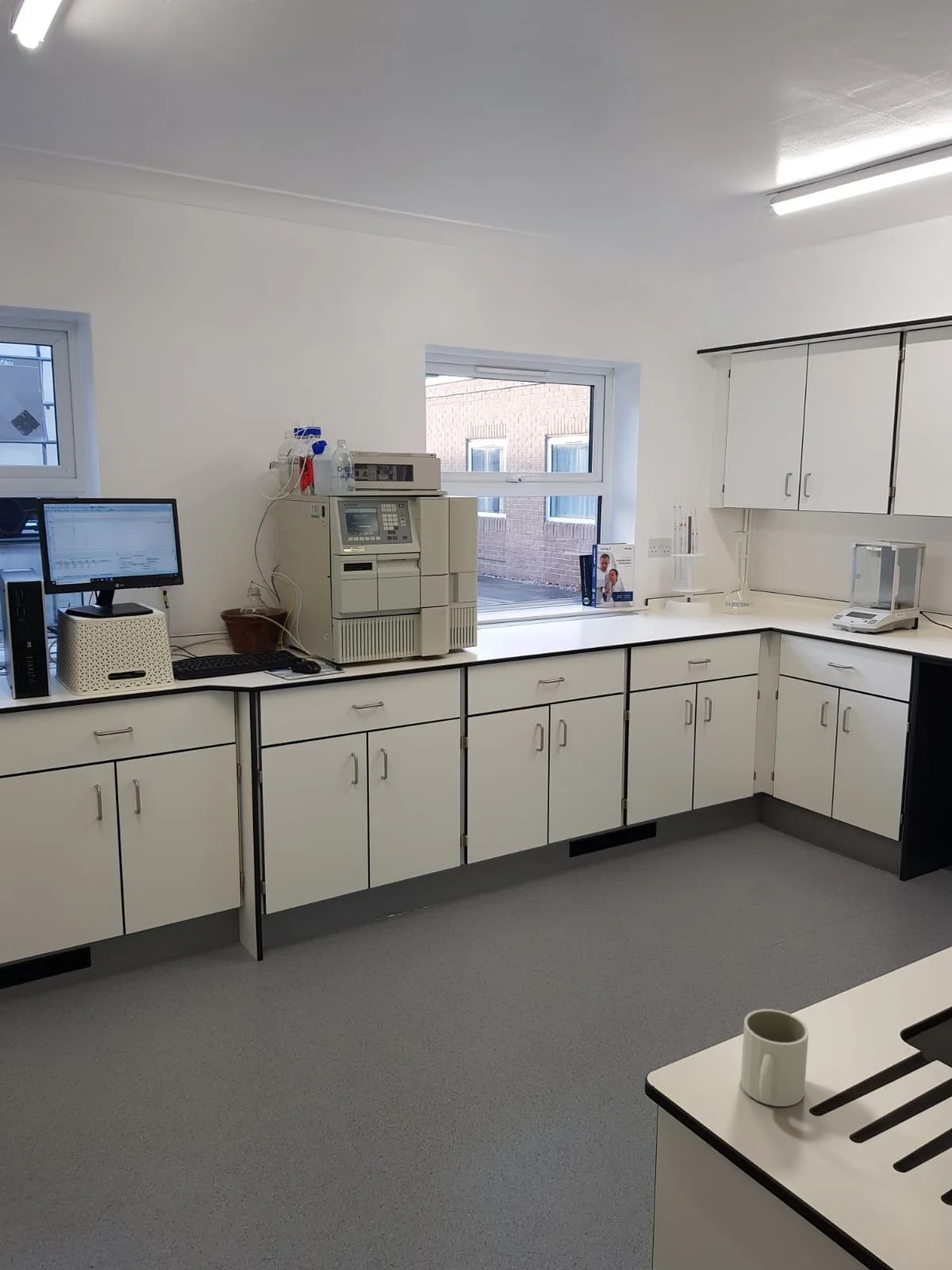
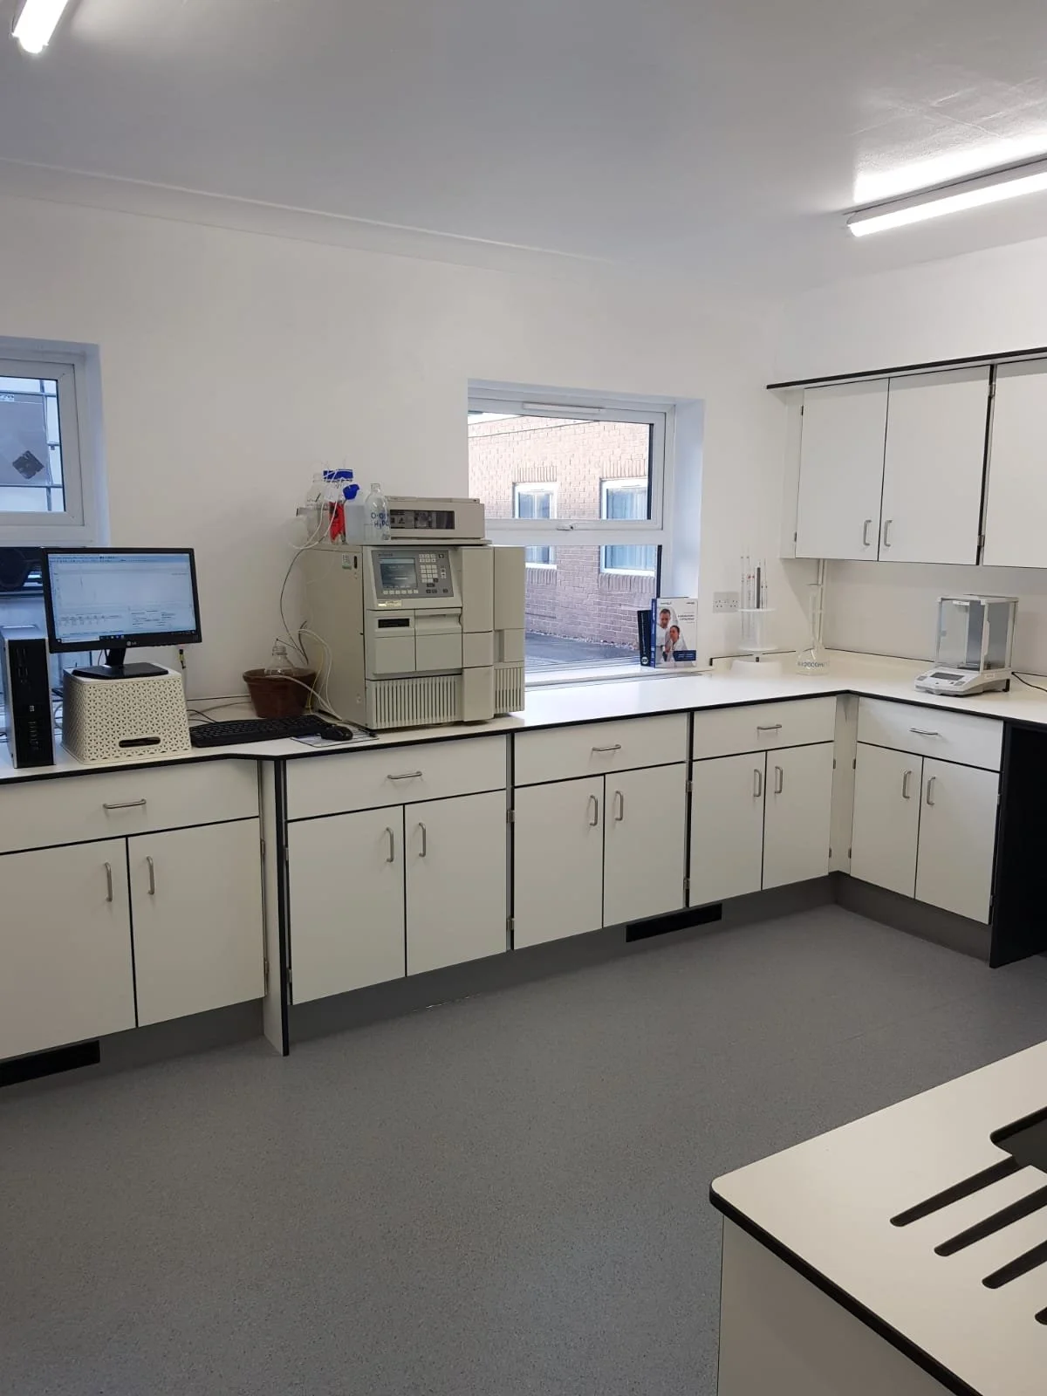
- mug [740,1008,809,1107]
